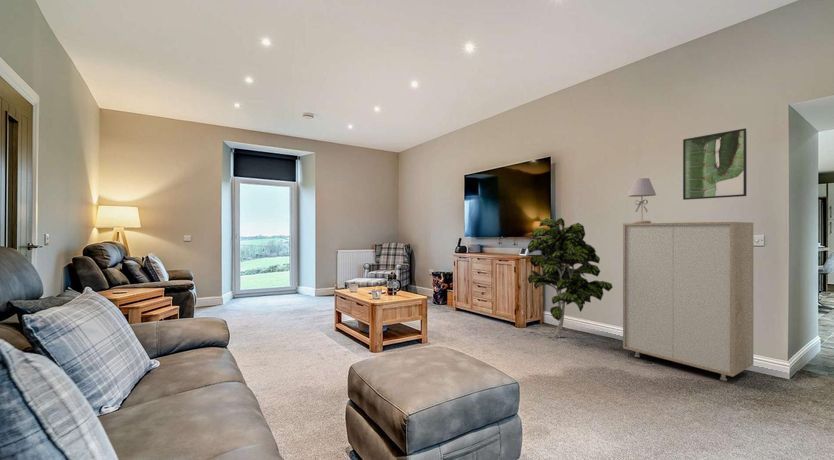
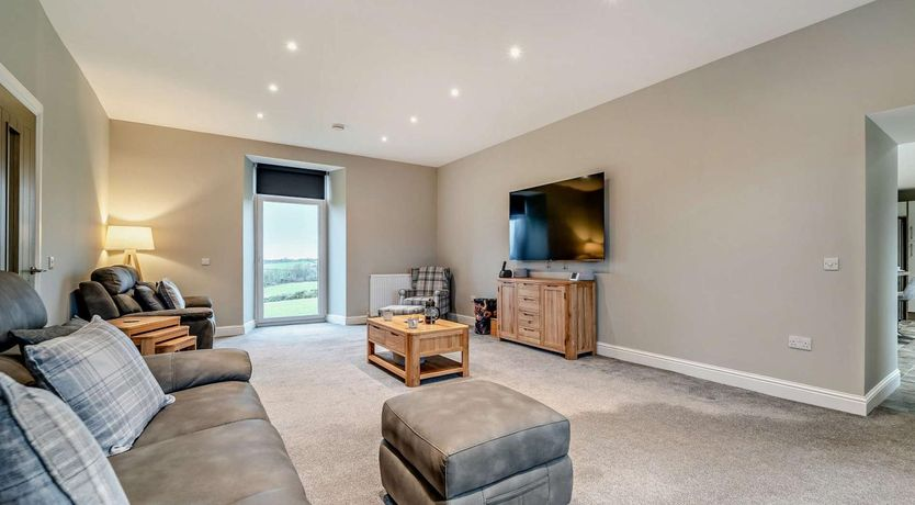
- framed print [682,127,748,201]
- table lamp [627,177,657,223]
- indoor plant [527,217,614,339]
- storage cabinet [622,221,754,382]
